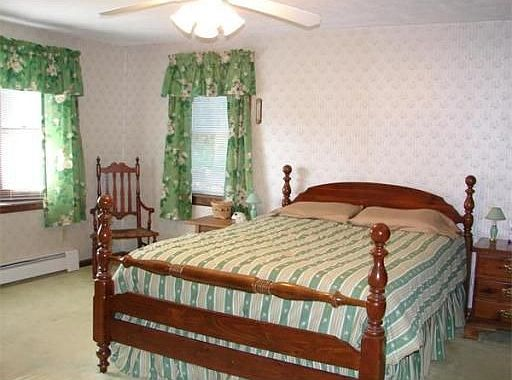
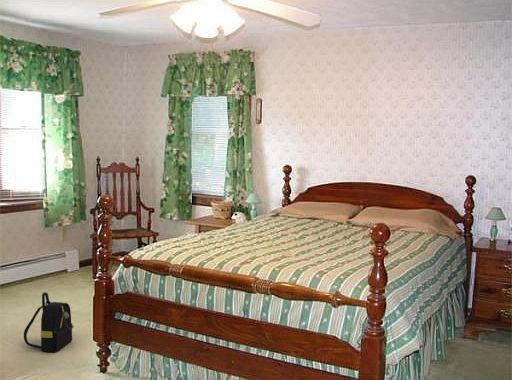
+ backpack [23,291,75,353]
